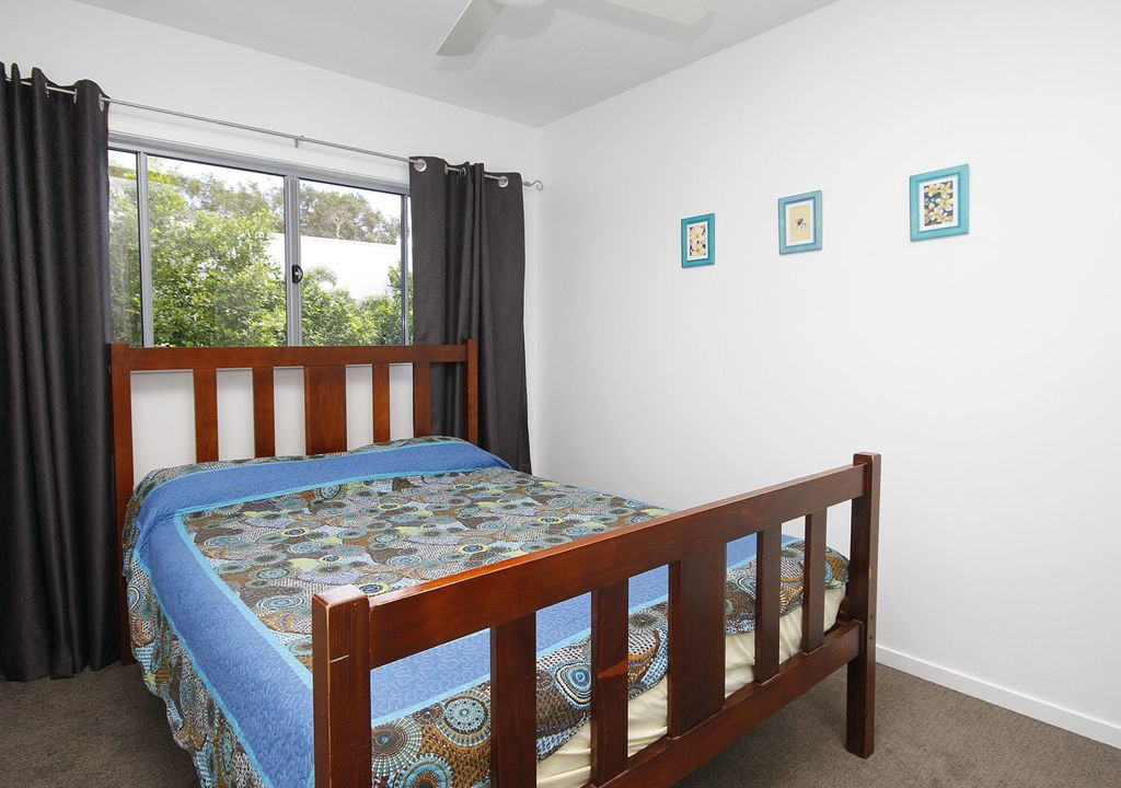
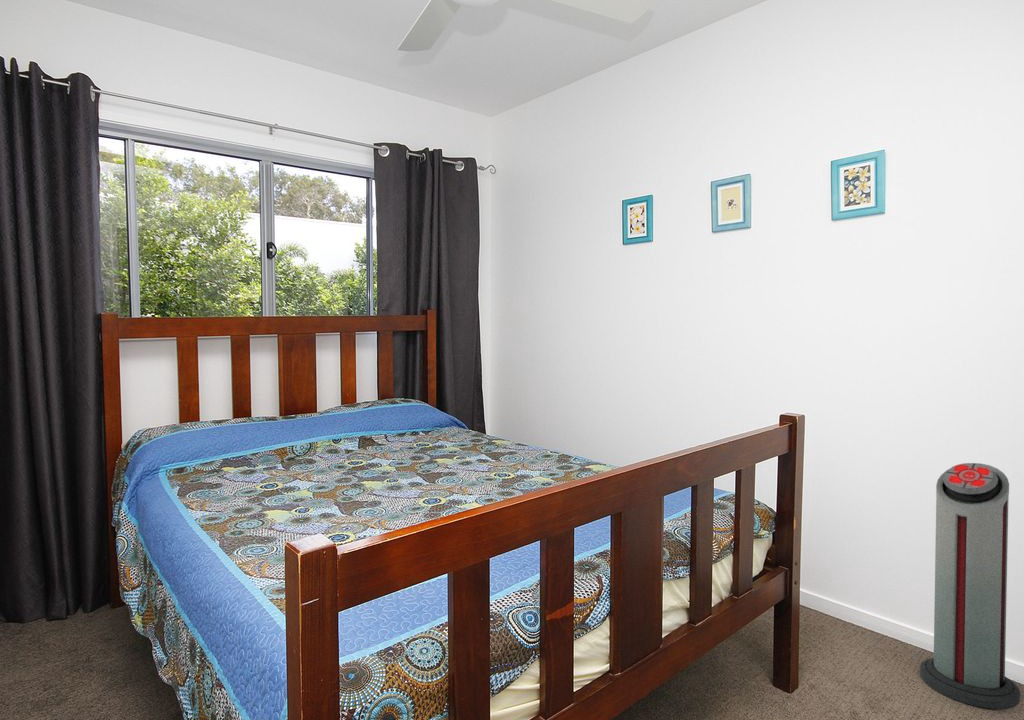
+ air purifier [919,462,1021,710]
